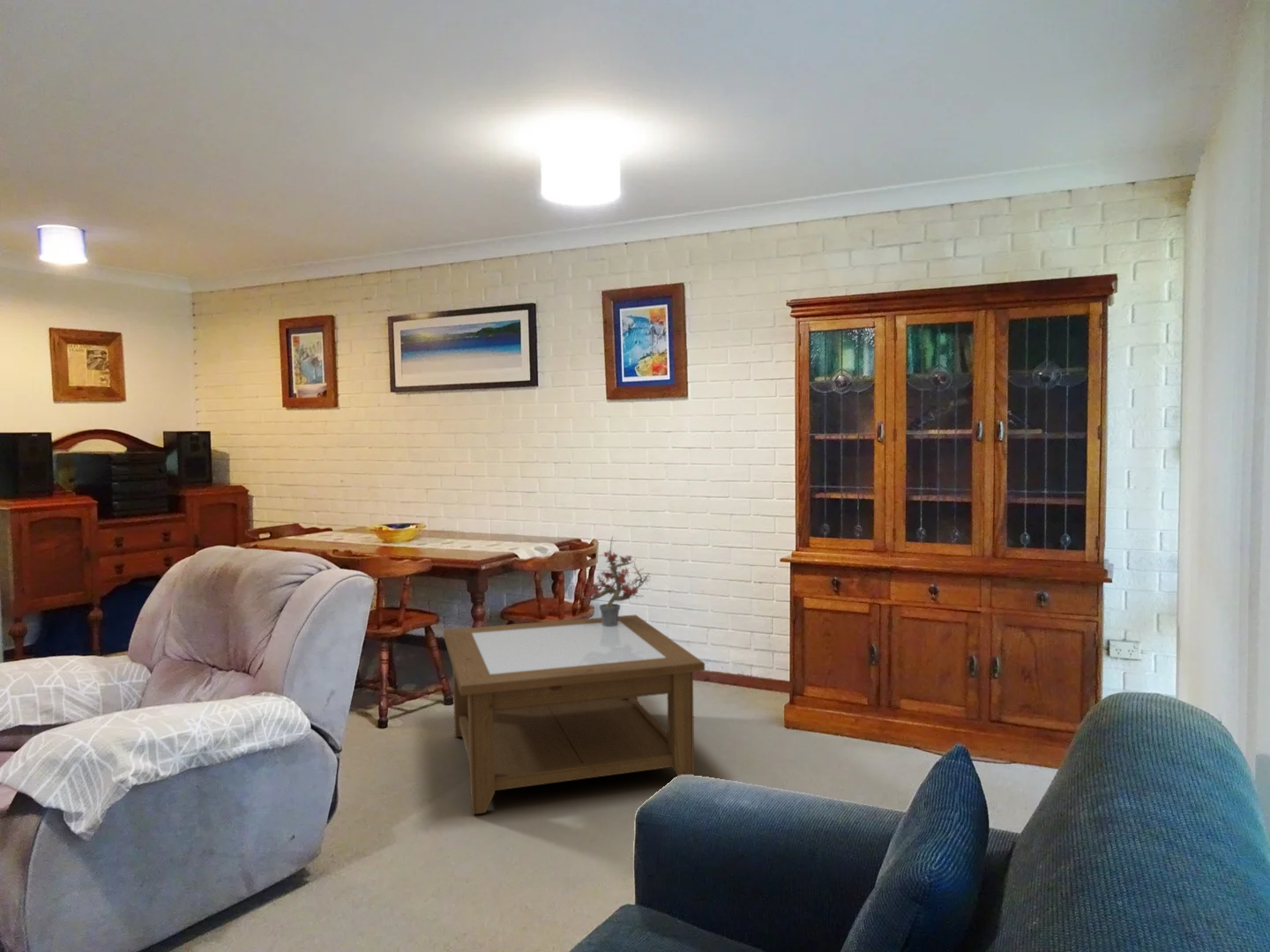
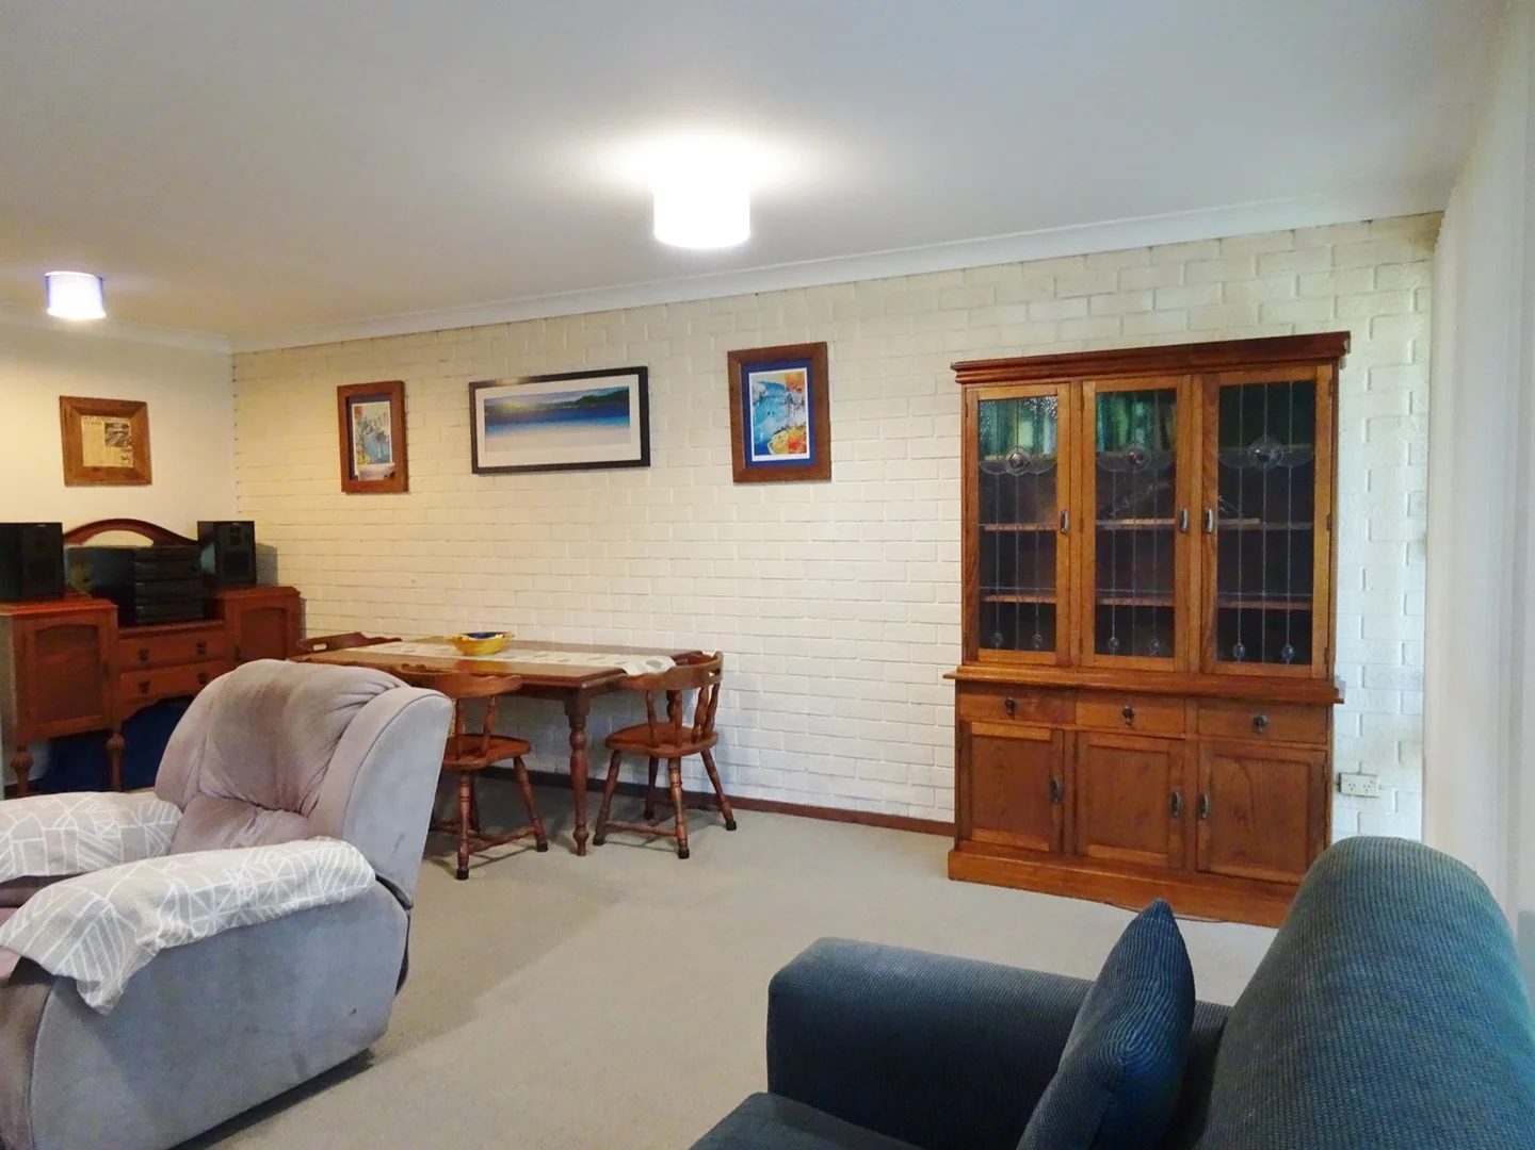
- coffee table [443,614,706,815]
- potted plant [572,535,652,627]
